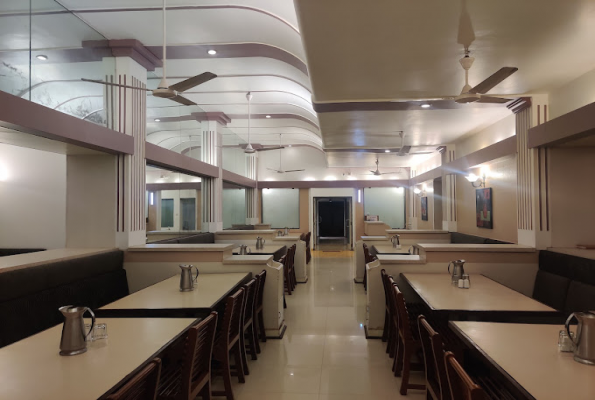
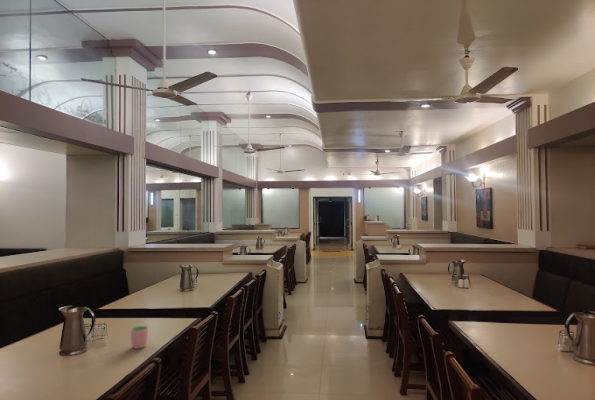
+ cup [130,325,149,350]
